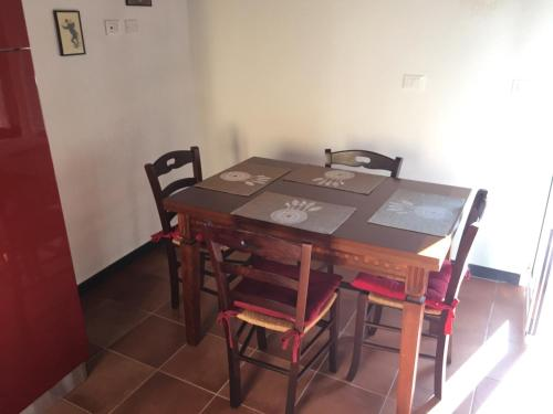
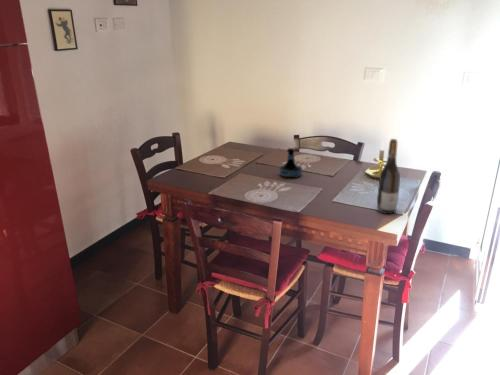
+ tequila bottle [278,147,303,179]
+ wine bottle [376,138,401,215]
+ candle holder [365,141,387,180]
